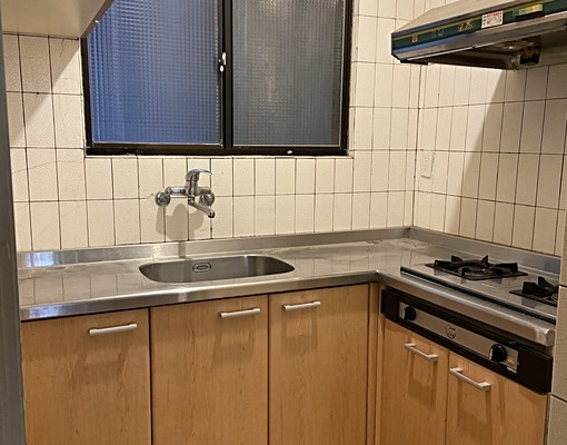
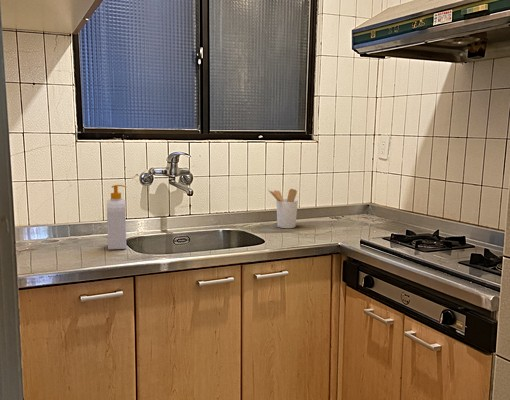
+ soap bottle [106,184,127,251]
+ utensil holder [267,188,299,229]
